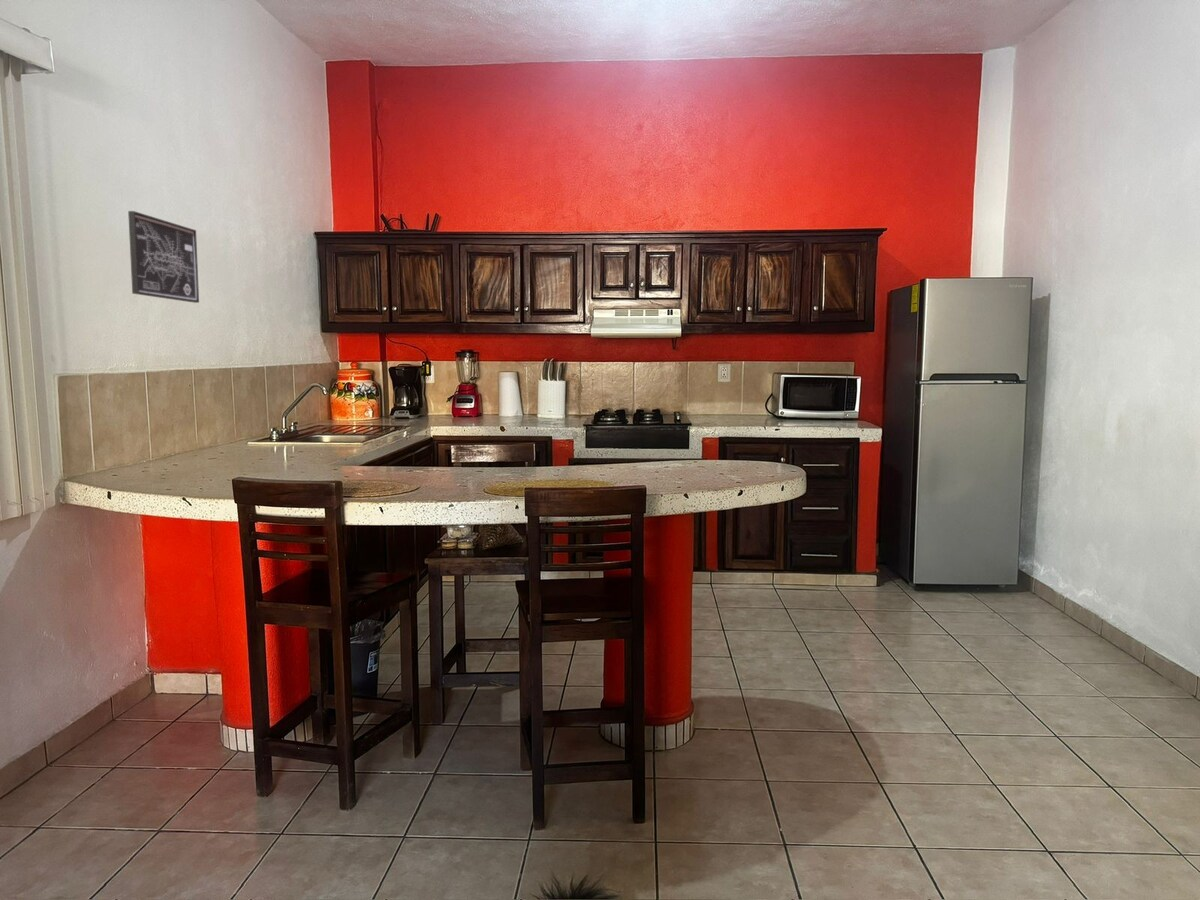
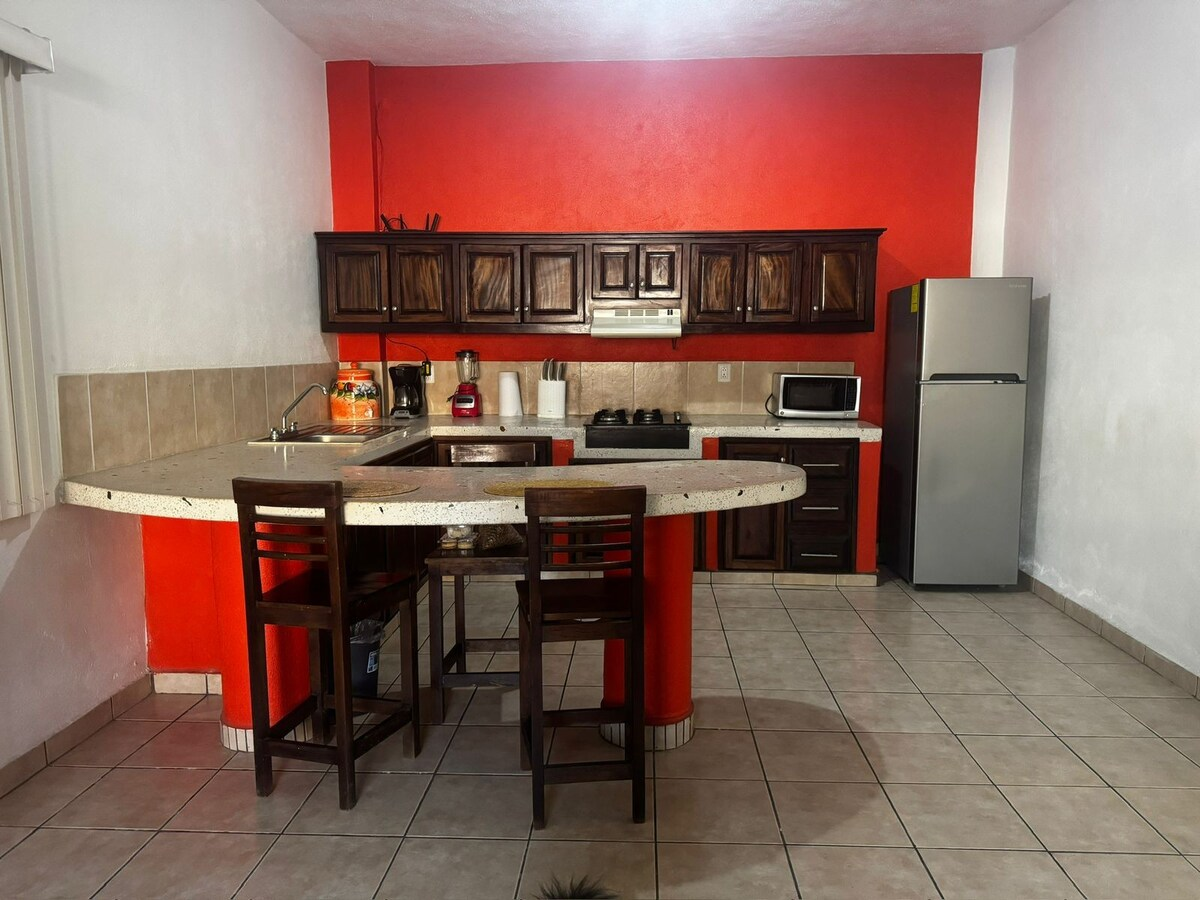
- wall art [127,210,200,304]
